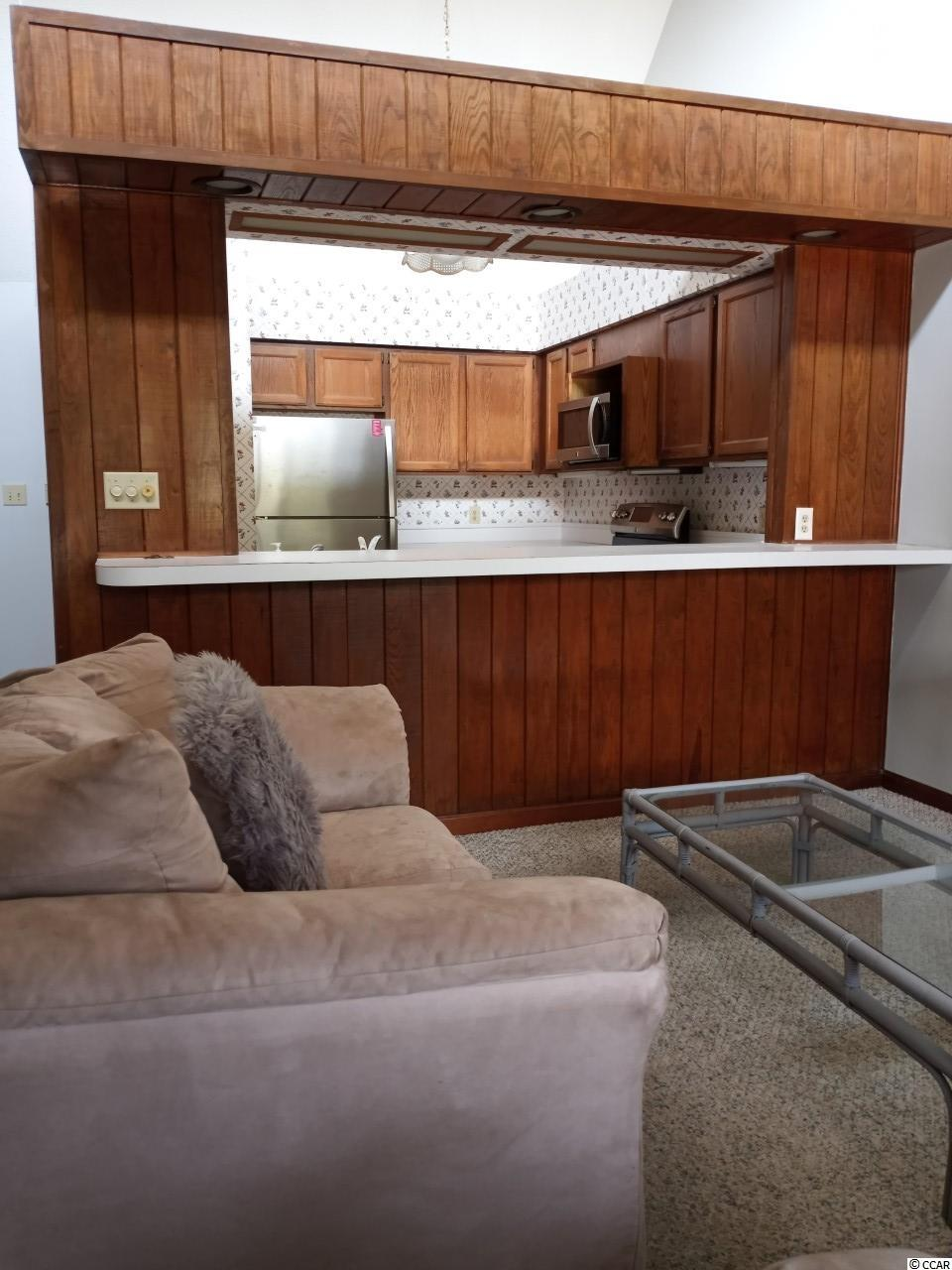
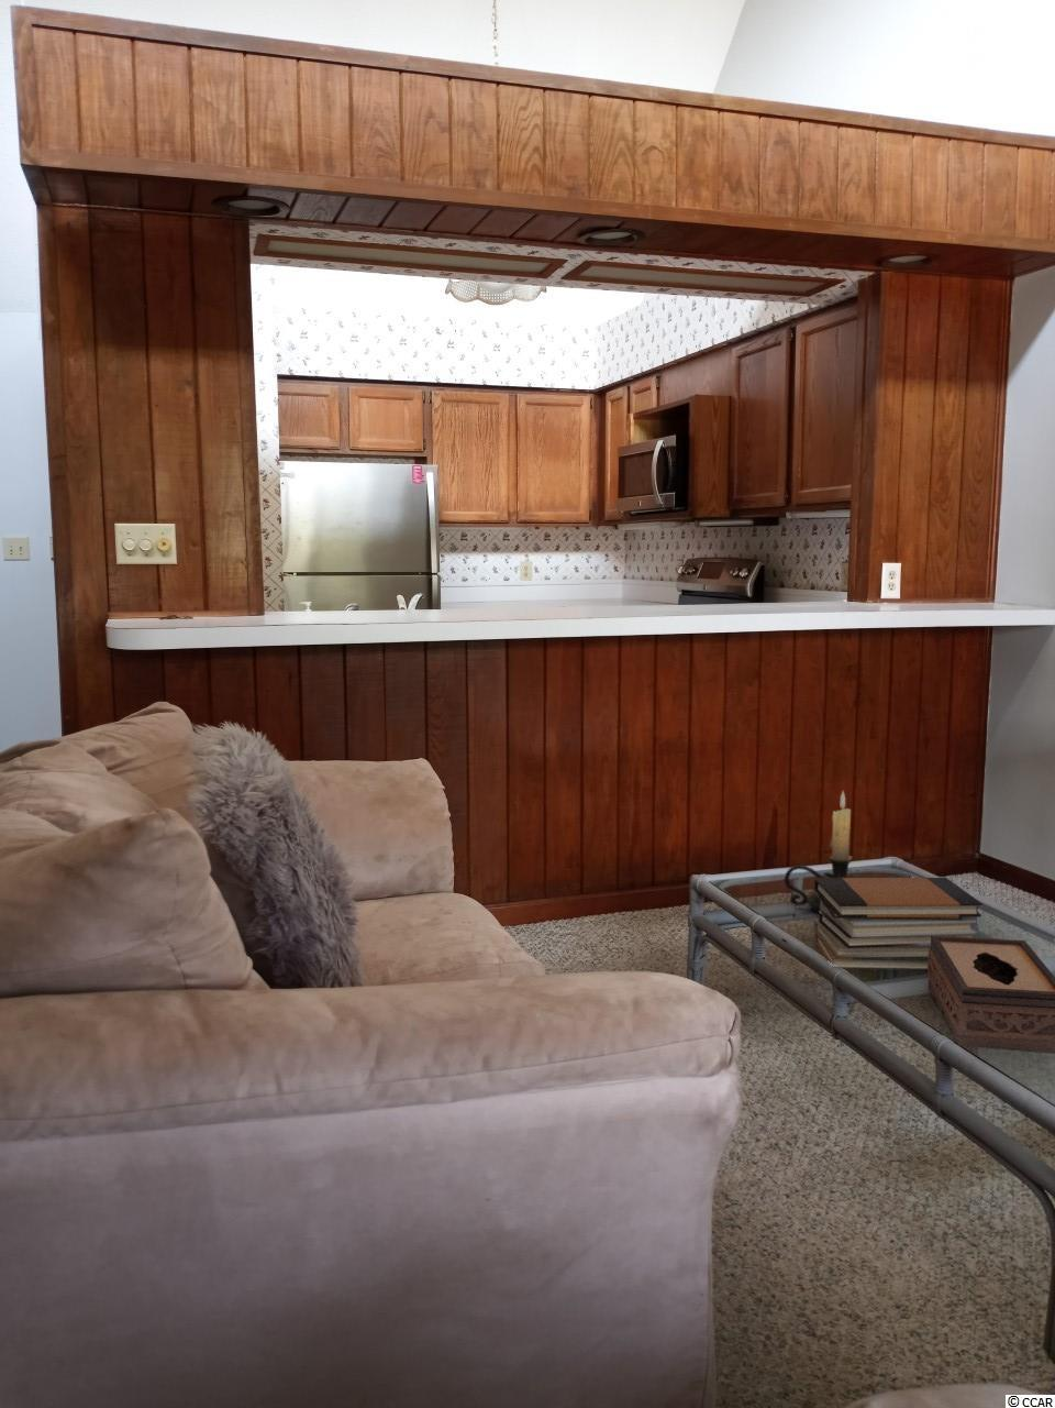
+ tissue box [926,936,1055,1055]
+ candle holder [782,789,854,915]
+ book stack [813,877,984,972]
